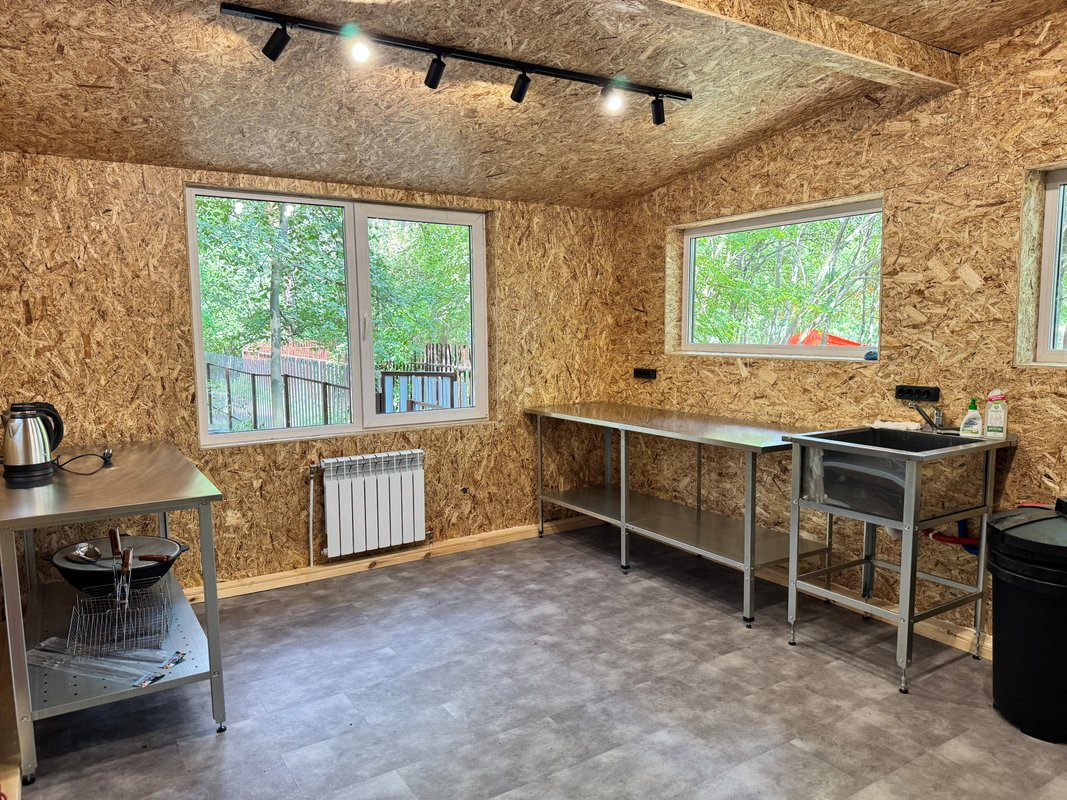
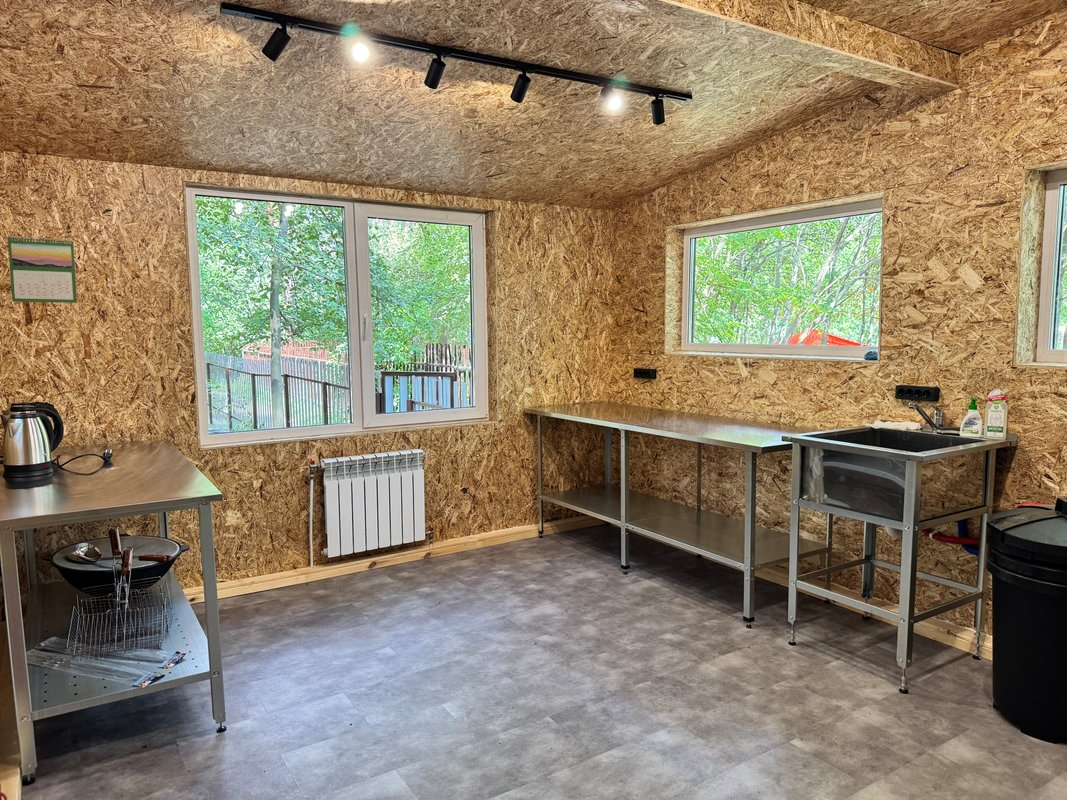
+ calendar [7,235,78,304]
